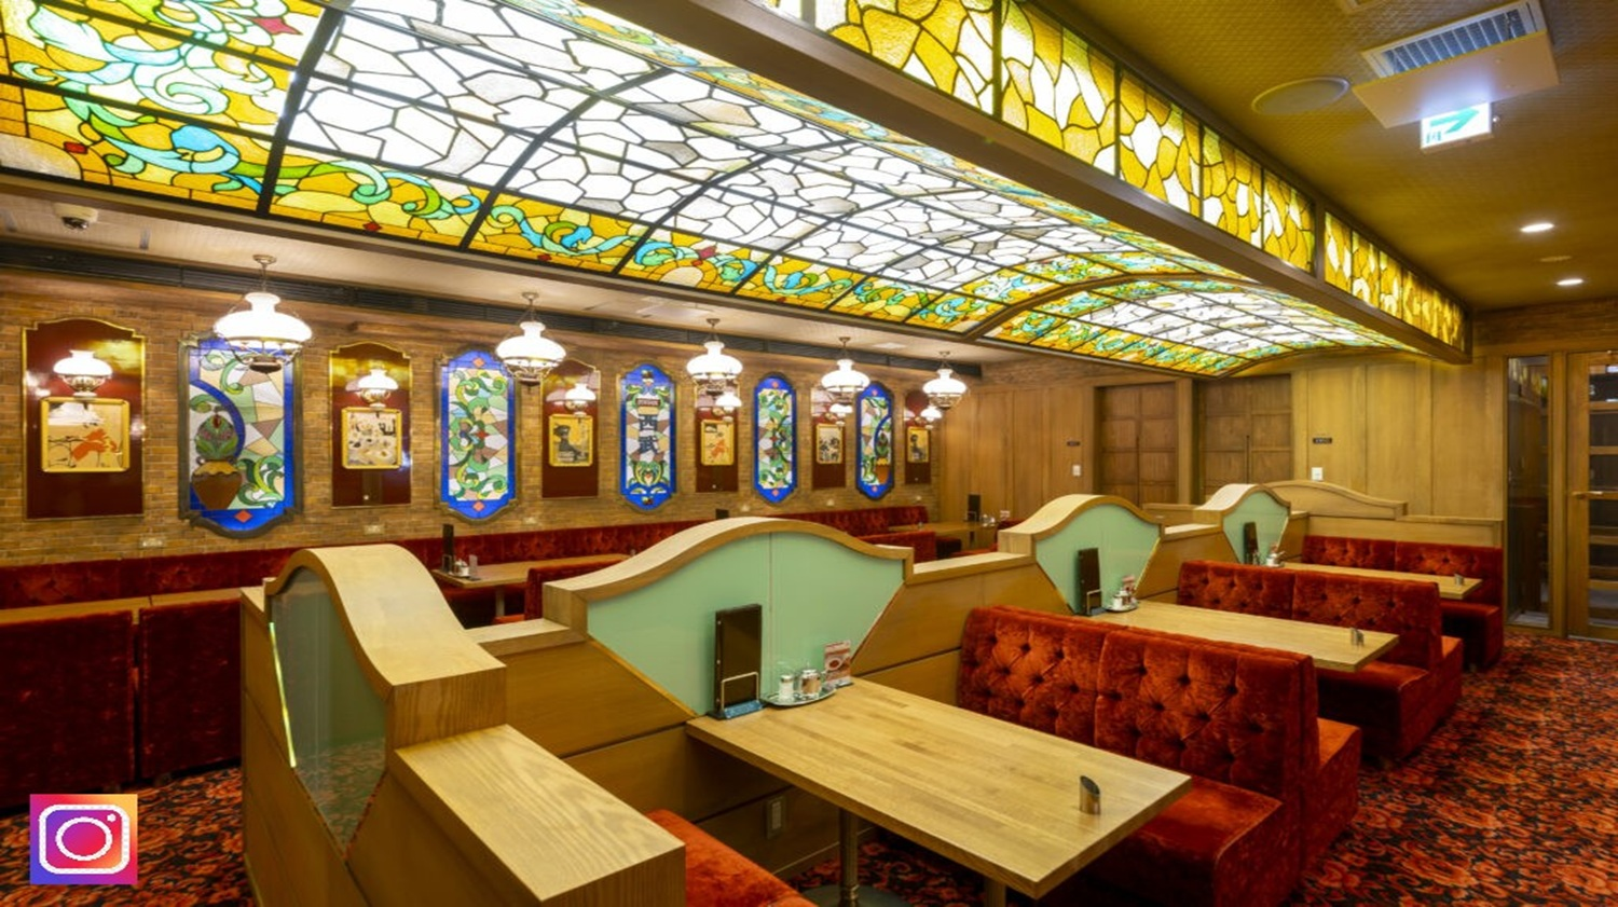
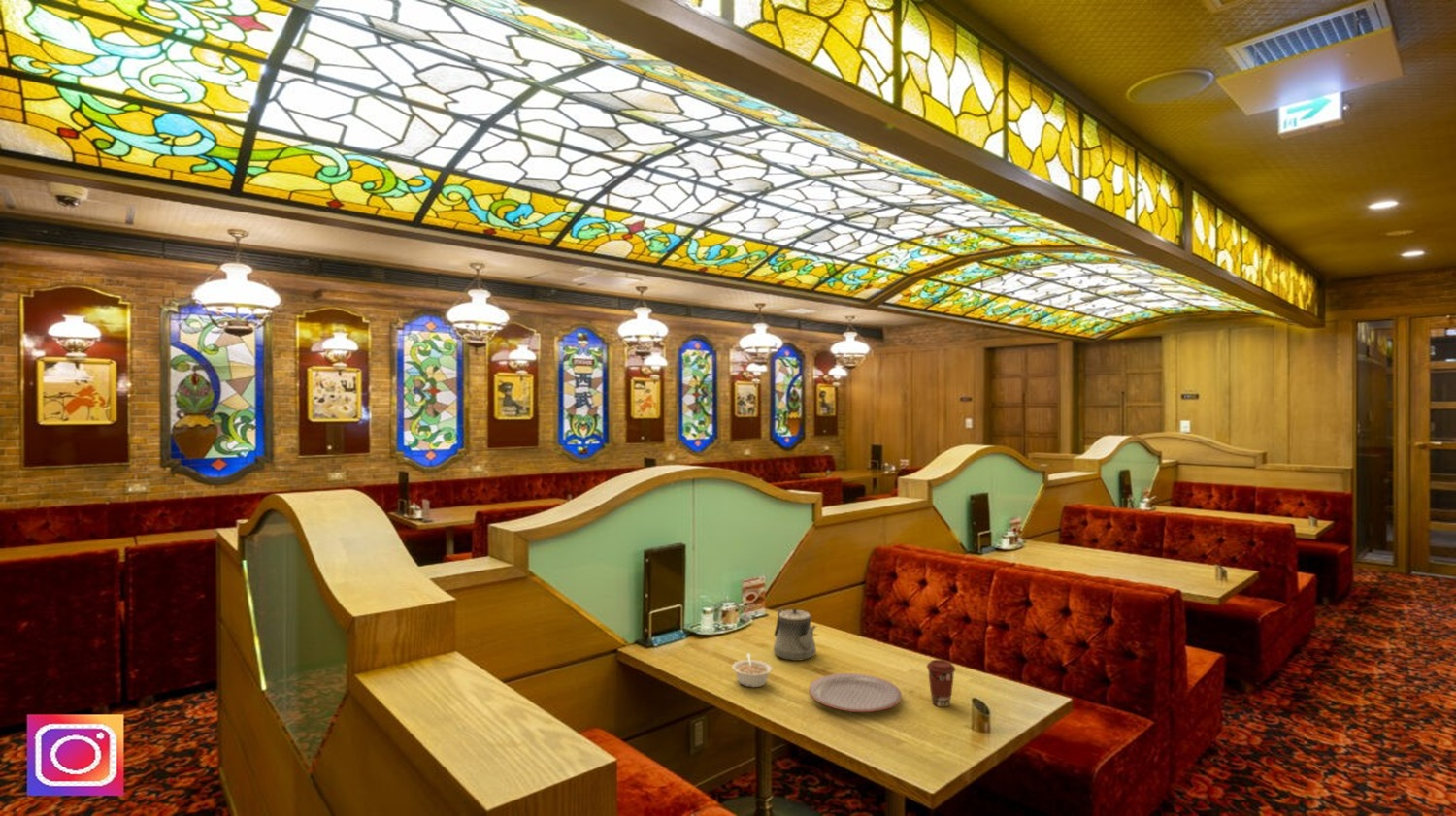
+ plate [808,672,903,713]
+ coffee cup [926,659,957,708]
+ teapot [773,608,818,662]
+ legume [731,653,773,688]
